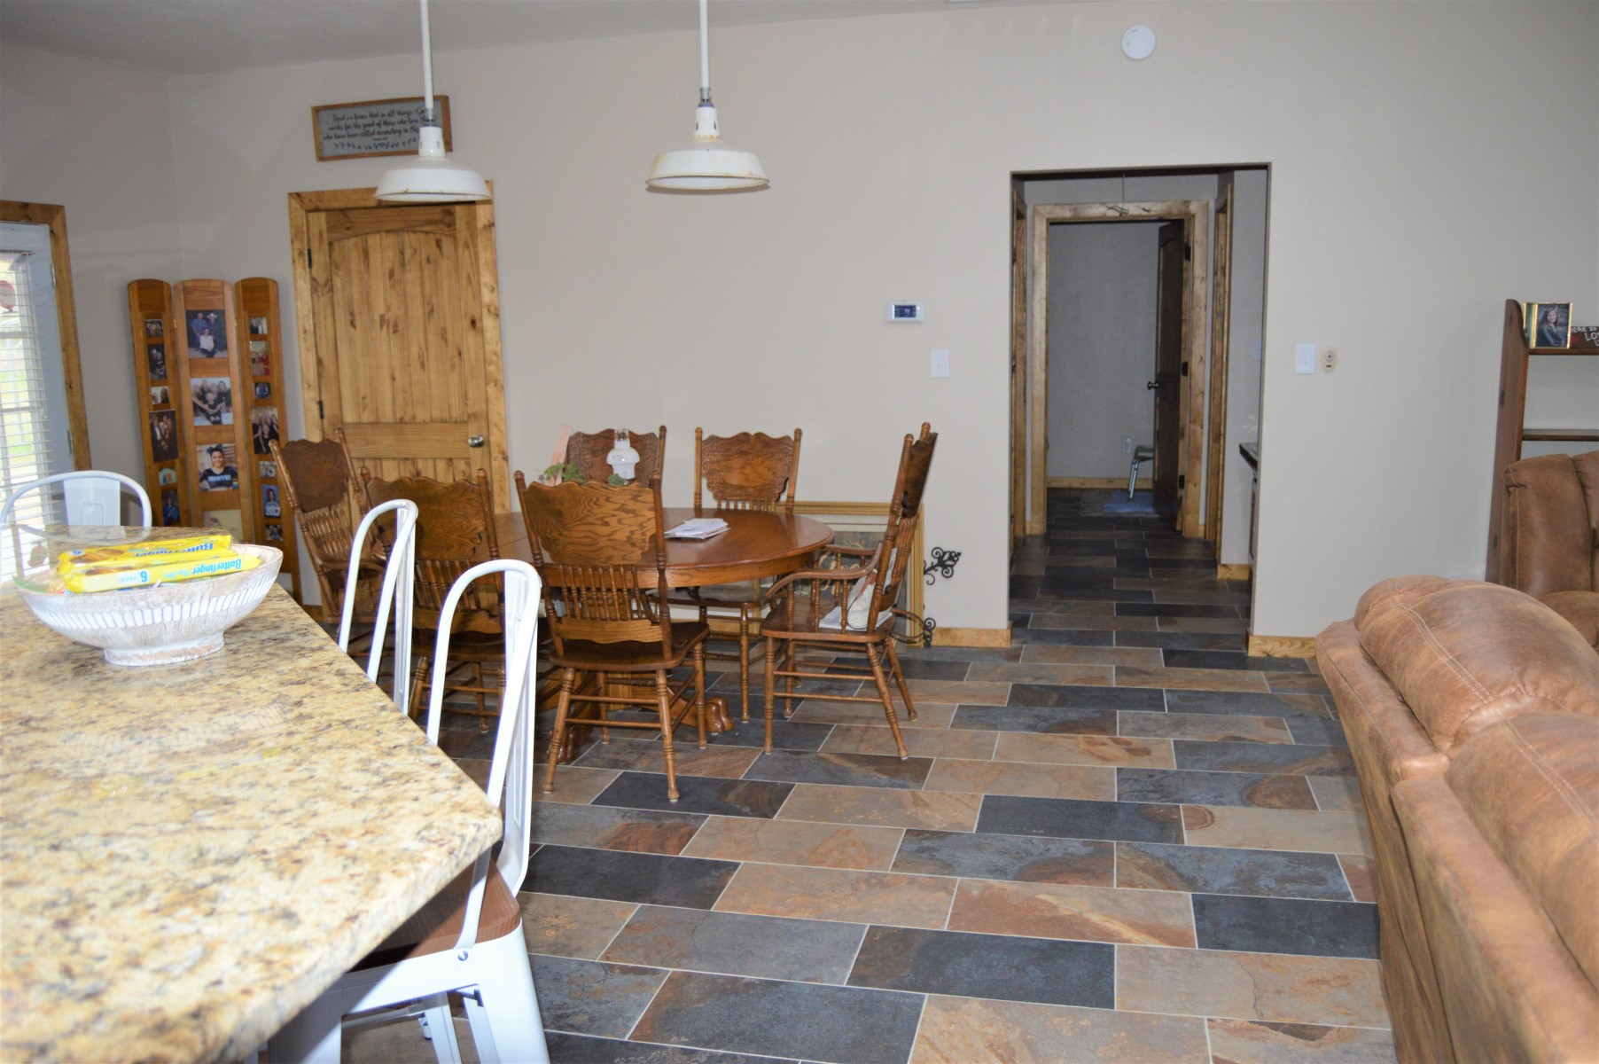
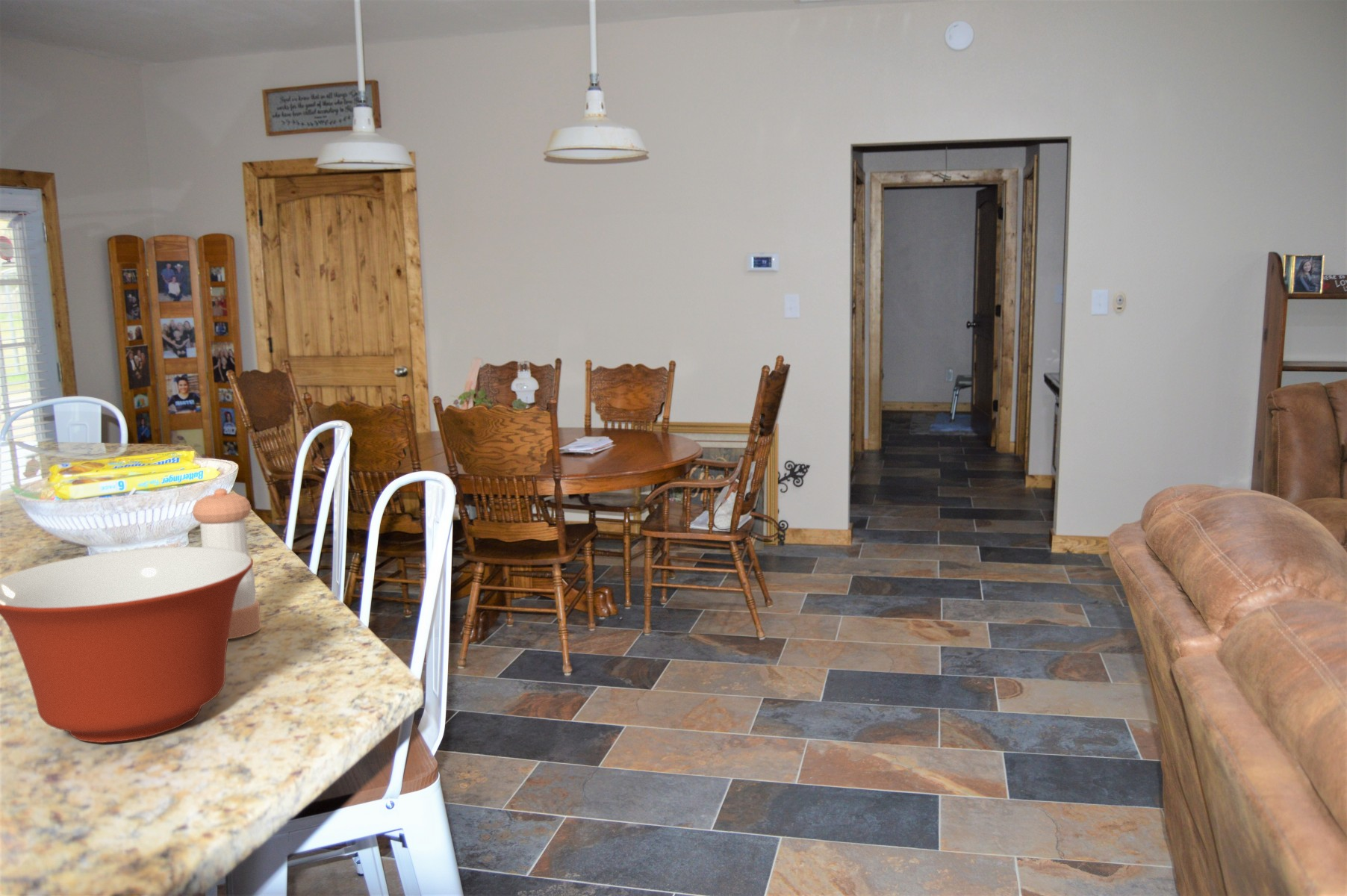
+ pepper shaker [191,488,262,640]
+ mixing bowl [0,546,254,744]
